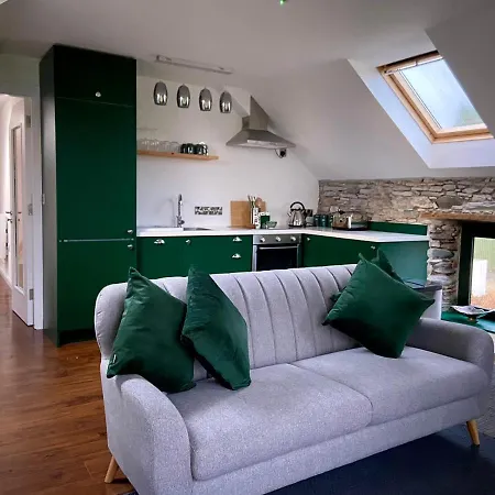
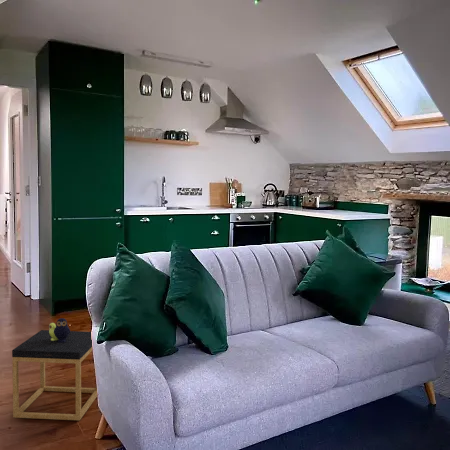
+ side table [11,317,98,421]
